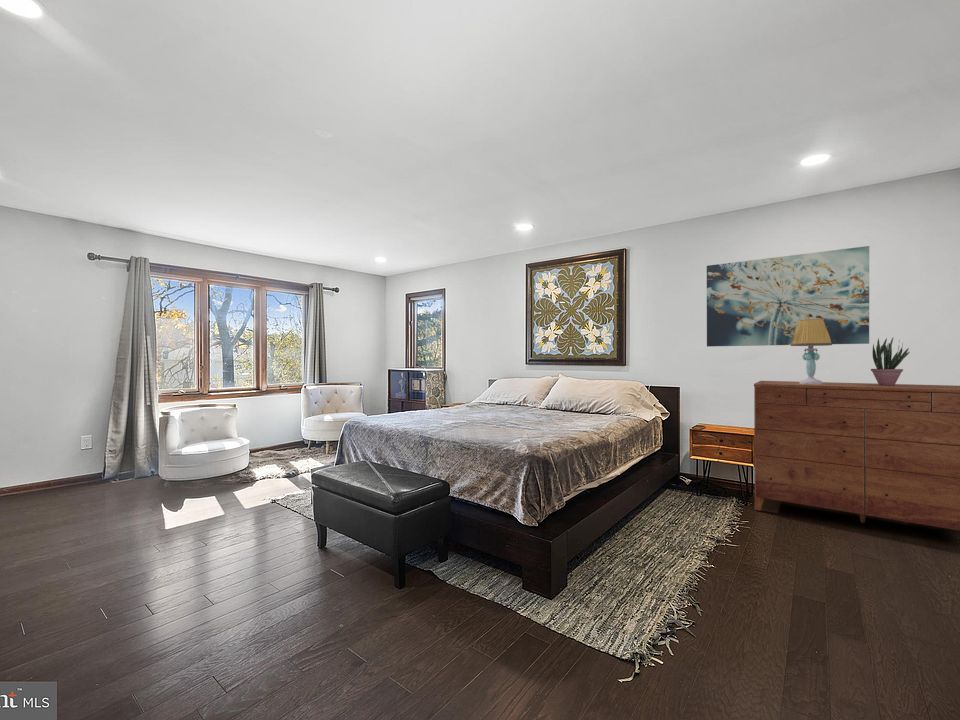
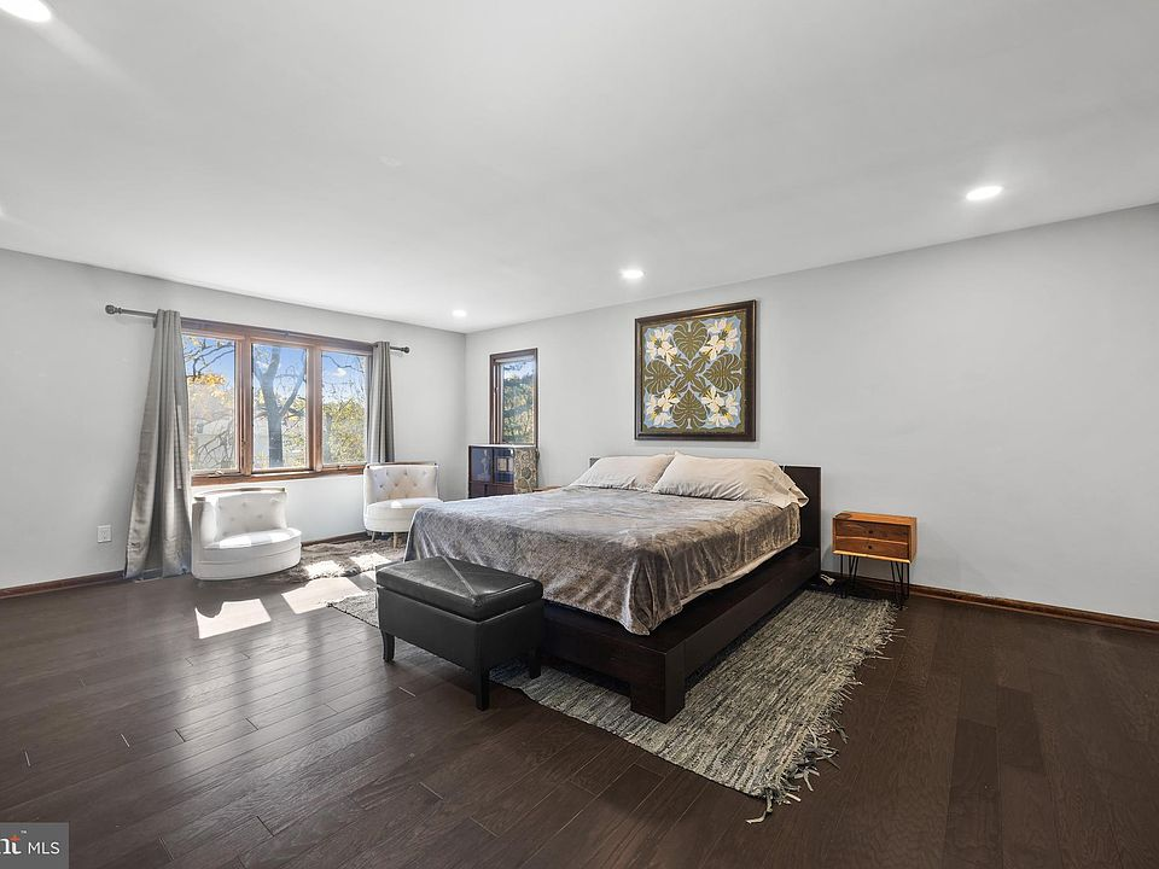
- table lamp [790,319,833,384]
- wall art [706,245,870,347]
- potted plant [870,336,911,386]
- dresser [753,380,960,531]
